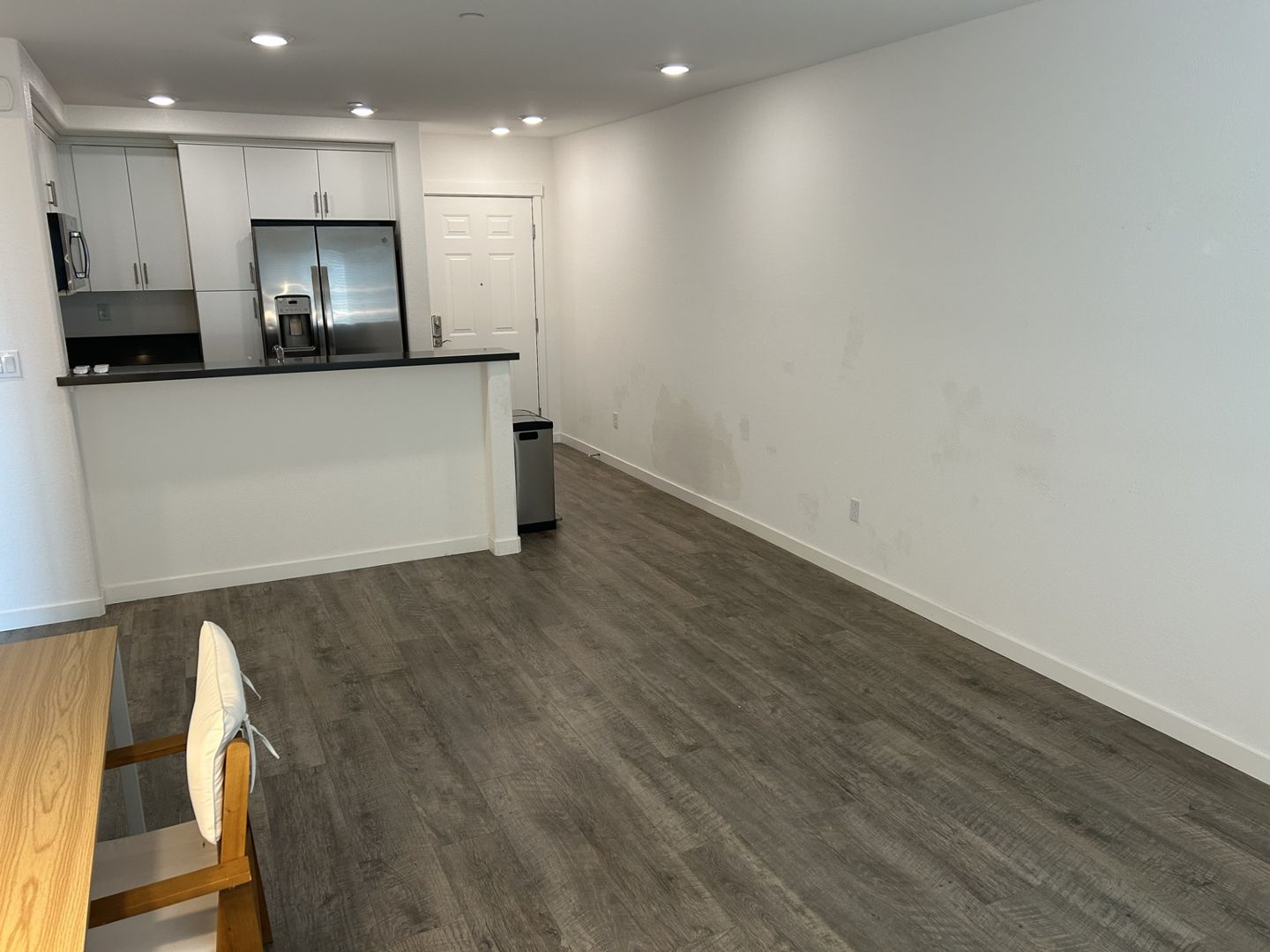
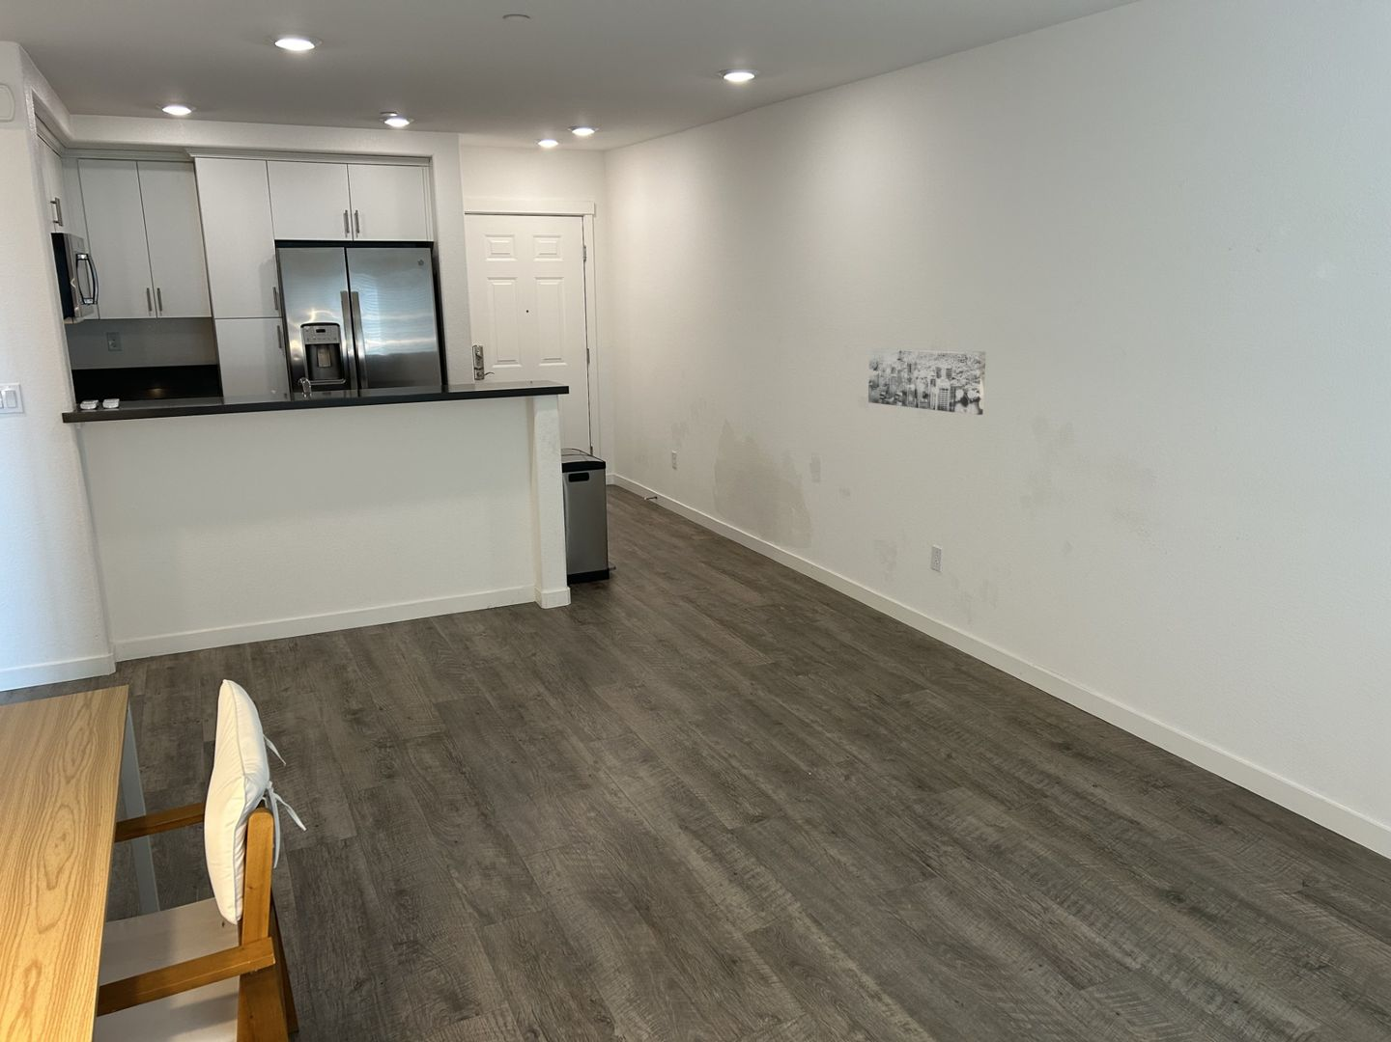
+ wall art [867,347,987,416]
